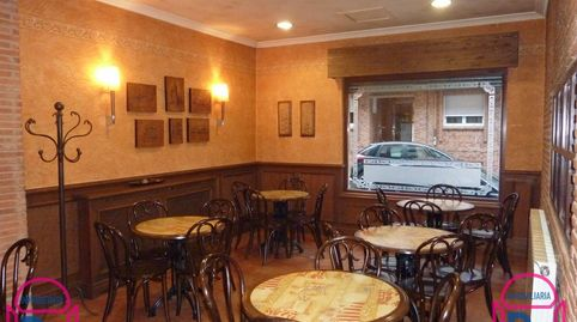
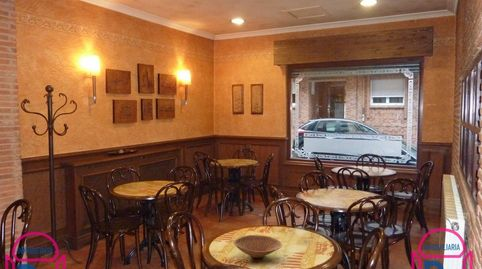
+ bowl [232,234,283,259]
